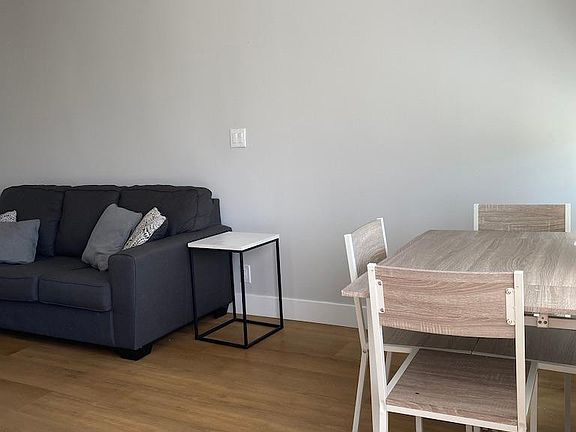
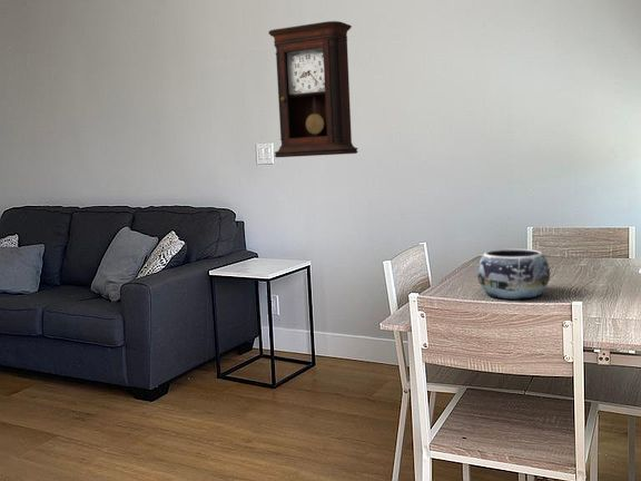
+ decorative bowl [476,248,551,301]
+ pendulum clock [267,20,359,158]
